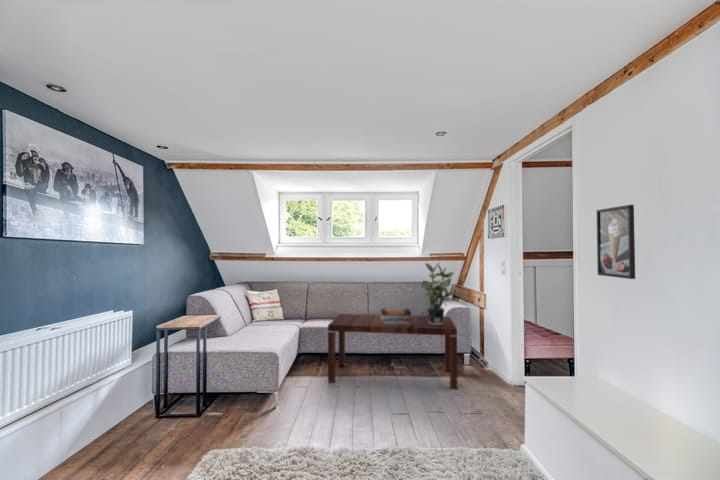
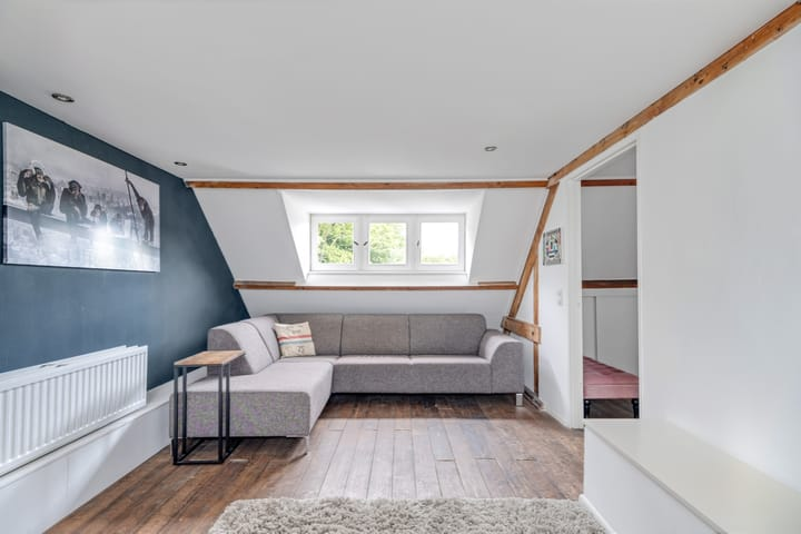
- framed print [595,204,636,280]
- coffee table [327,313,459,390]
- book stack [380,308,412,327]
- potted plant [420,261,455,325]
